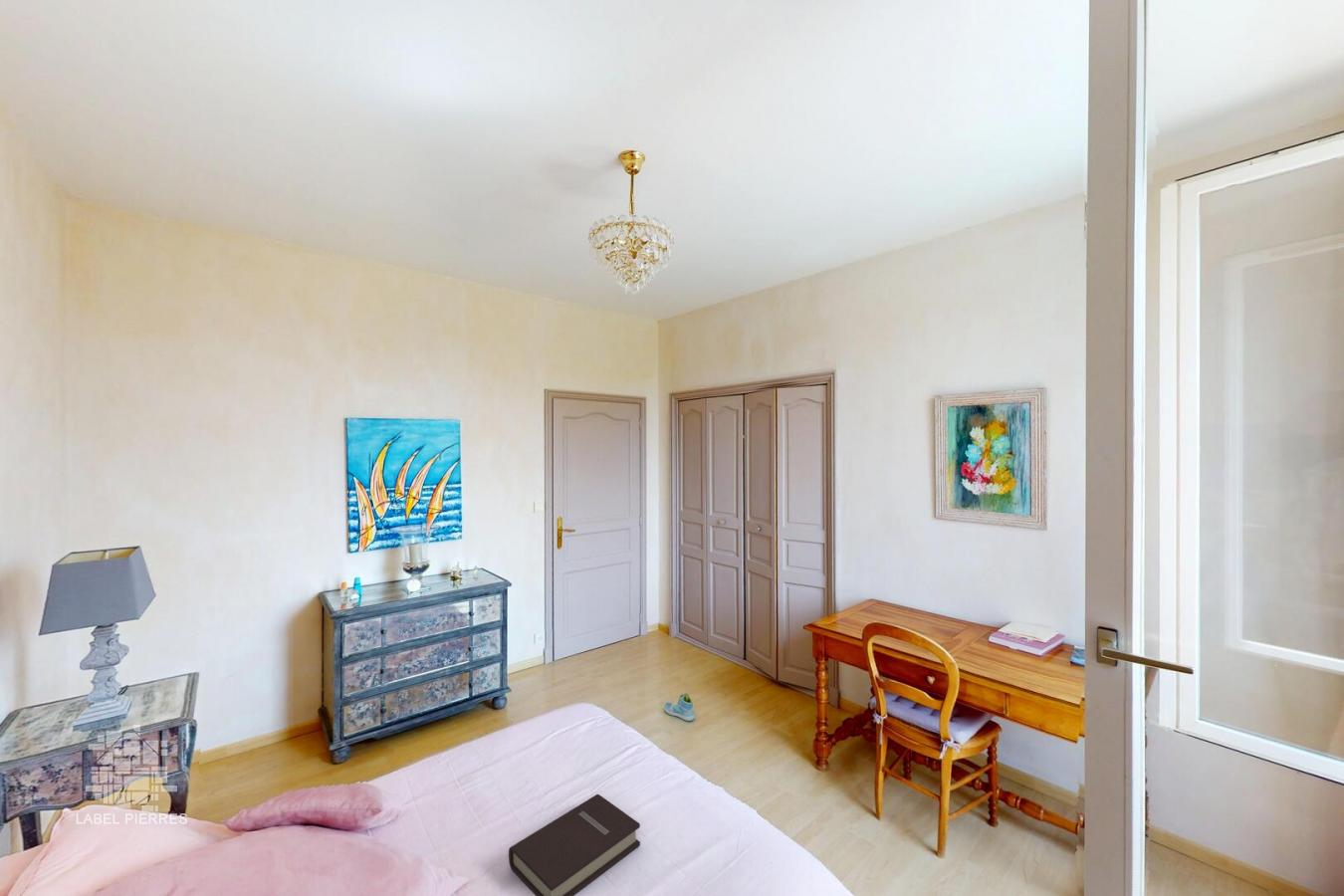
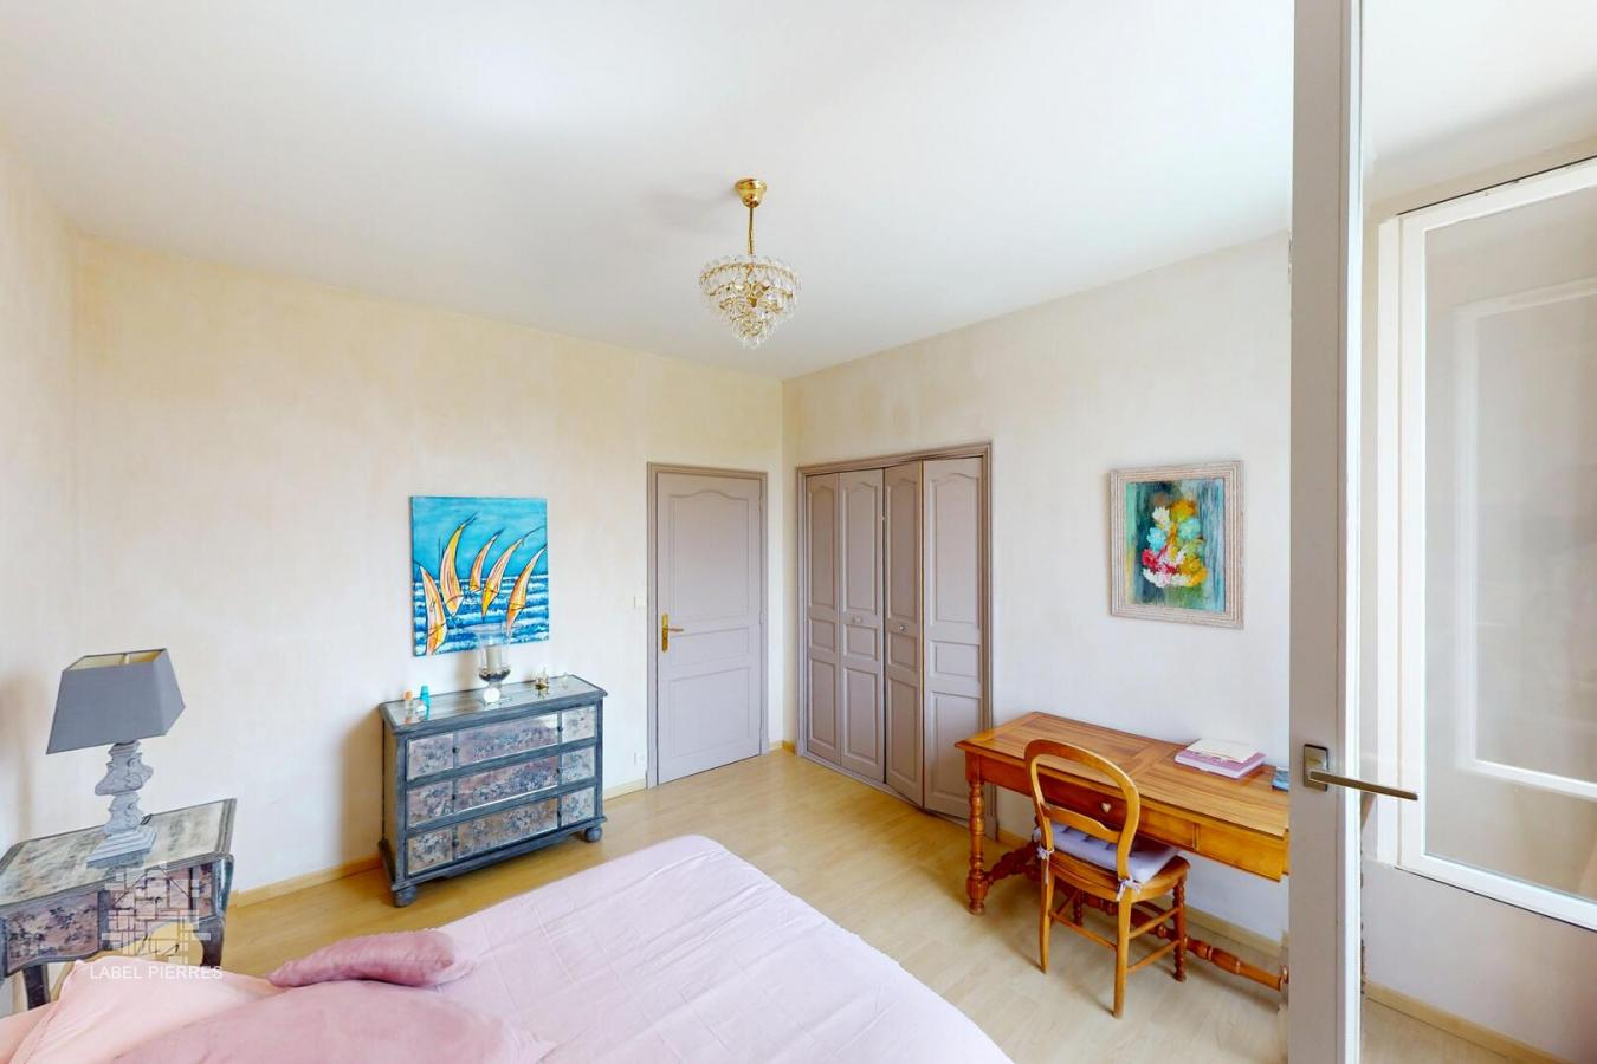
- book [508,793,641,896]
- sneaker [663,693,696,722]
